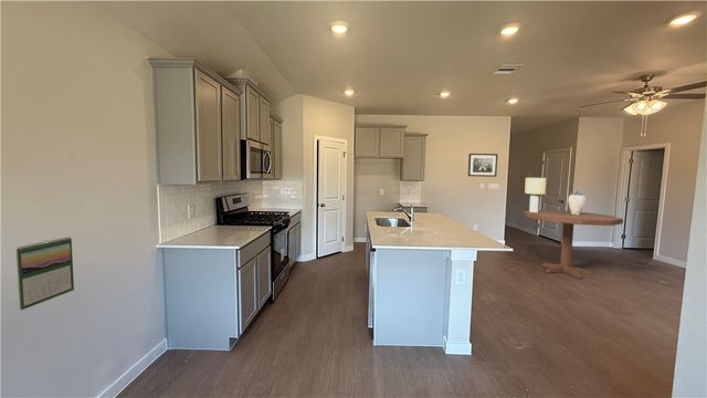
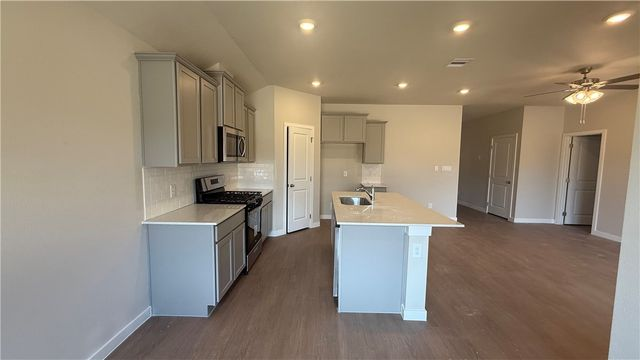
- wall art [467,153,498,178]
- lamp [524,177,547,212]
- dining table [523,209,624,280]
- decorative urn [567,190,587,214]
- calendar [15,235,75,311]
